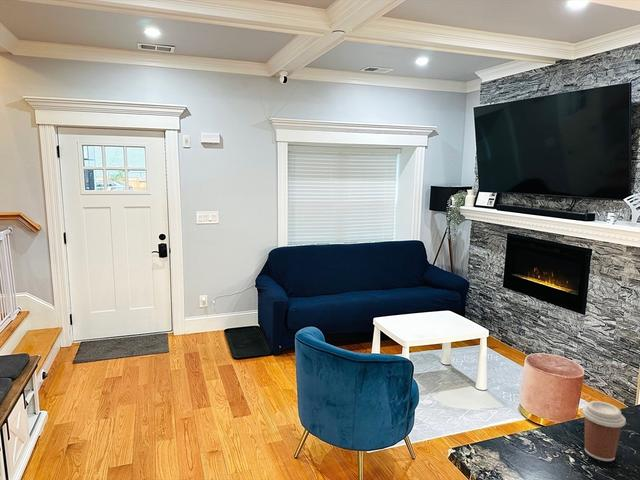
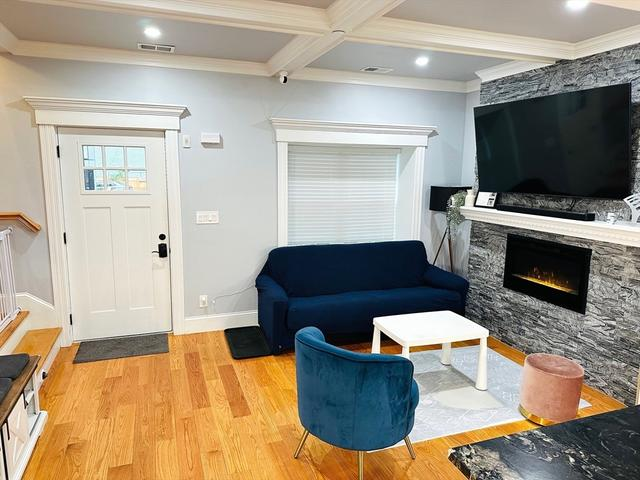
- coffee cup [581,400,627,462]
